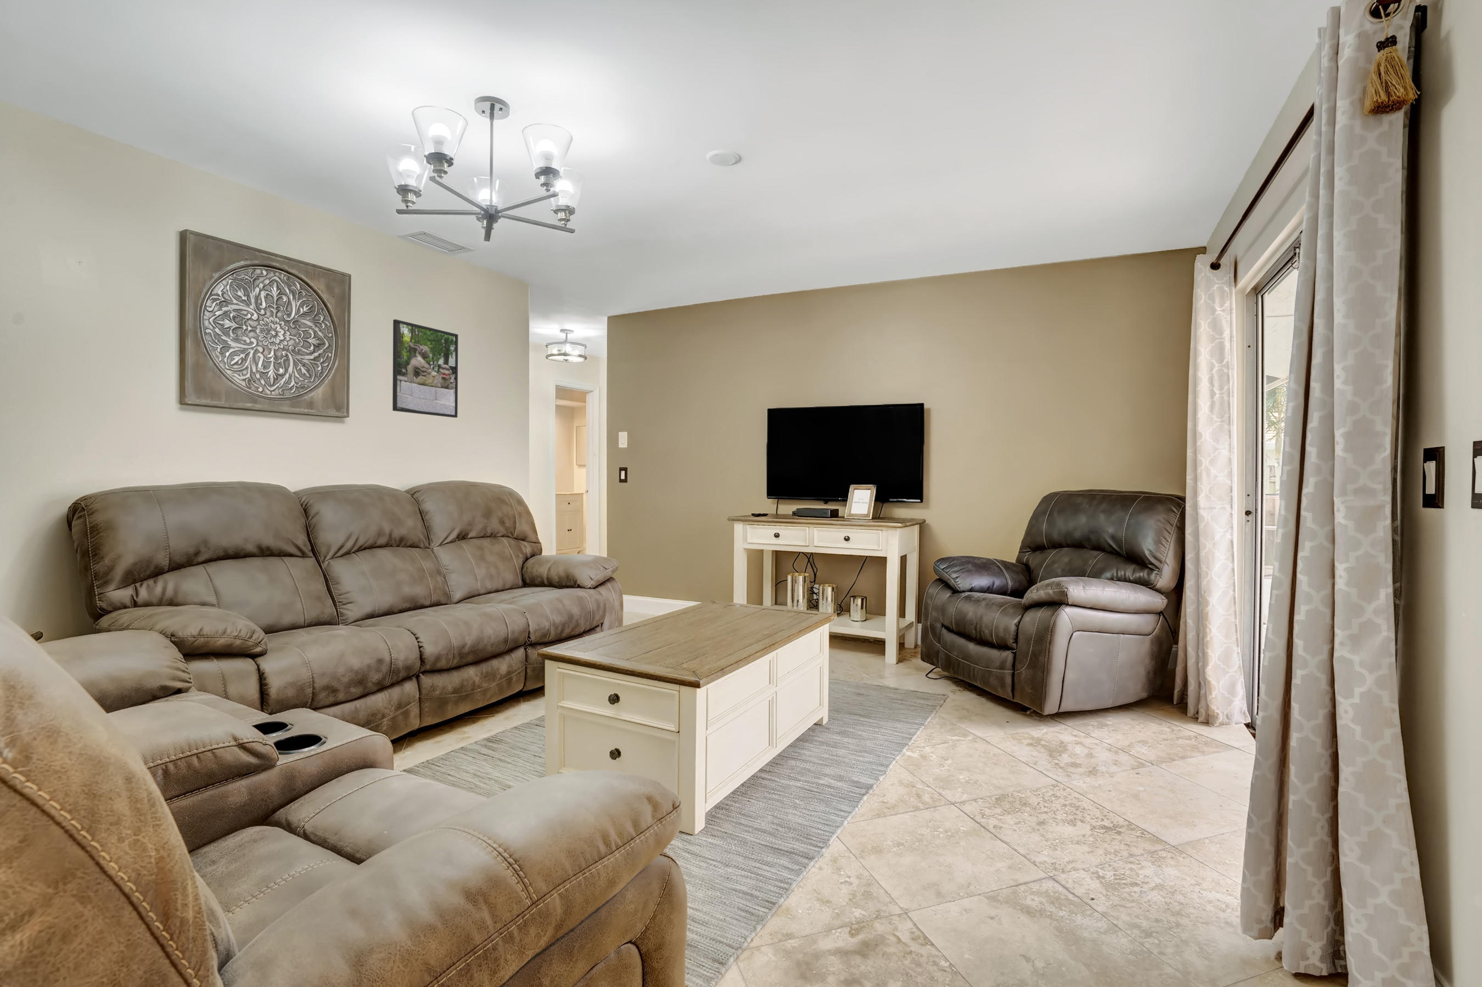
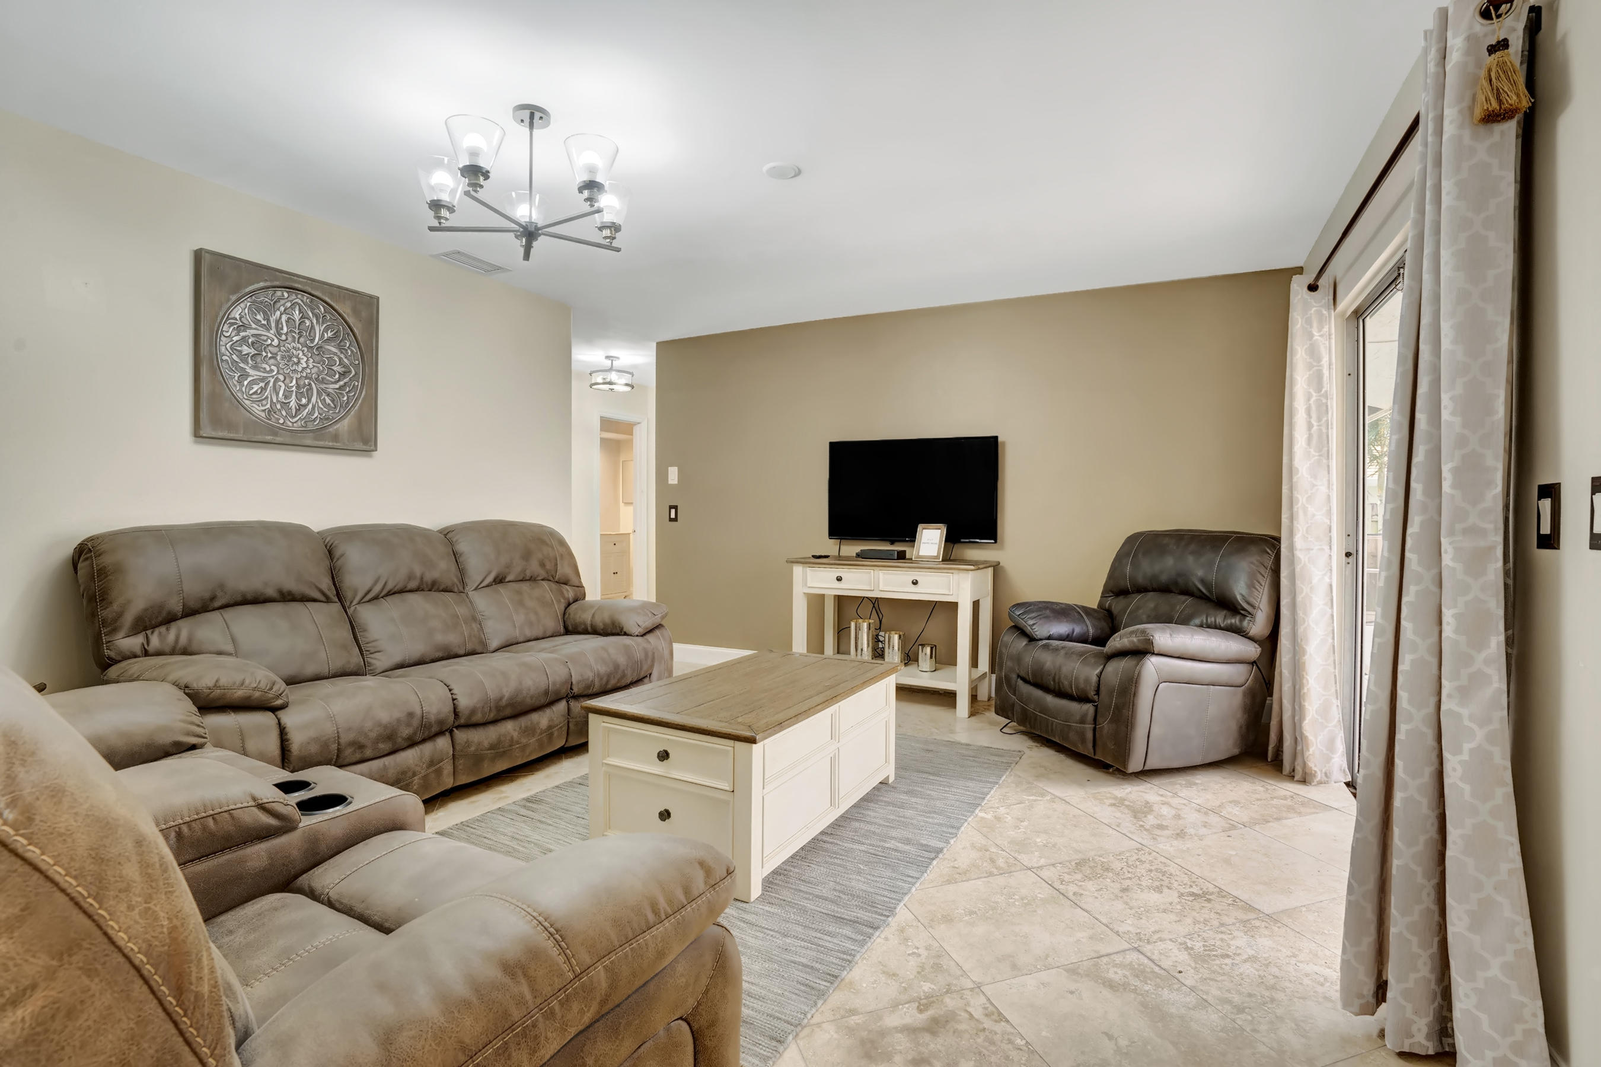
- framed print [392,318,458,419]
